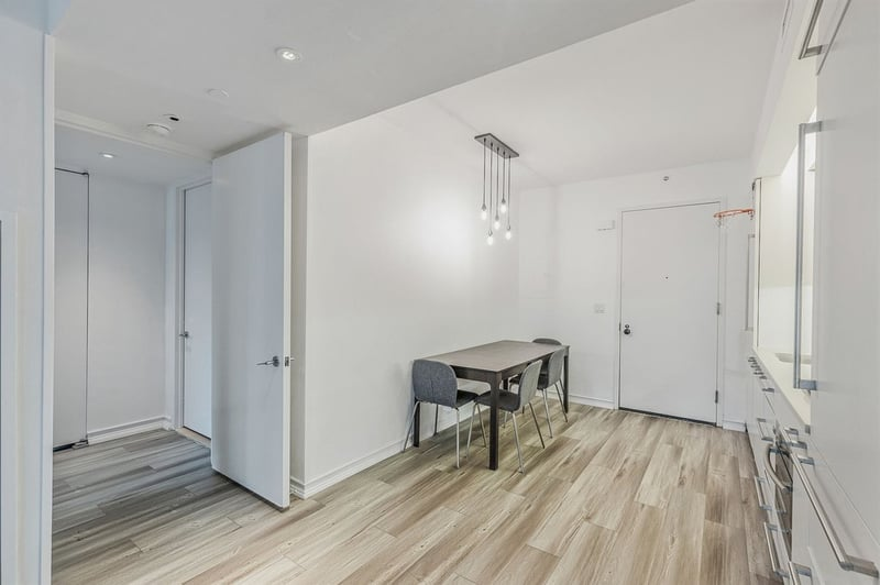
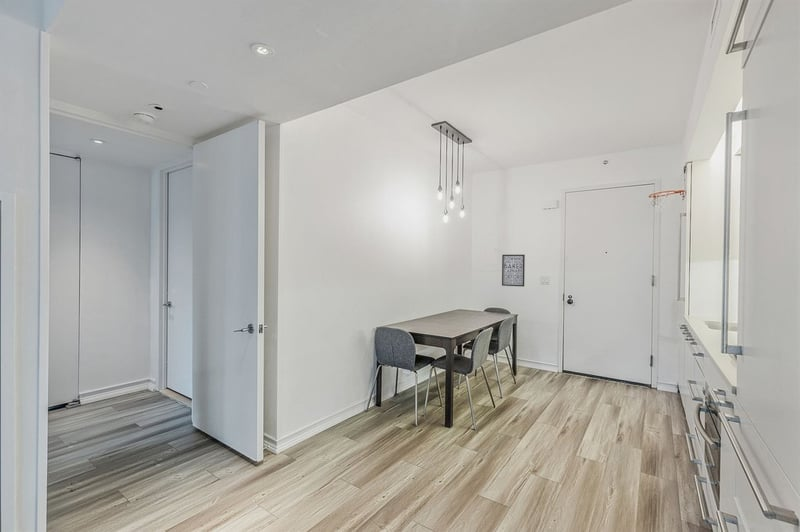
+ wall art [501,254,526,288]
